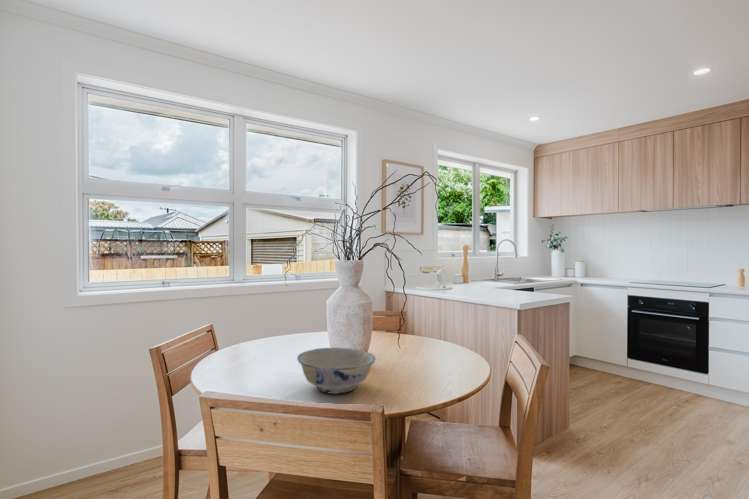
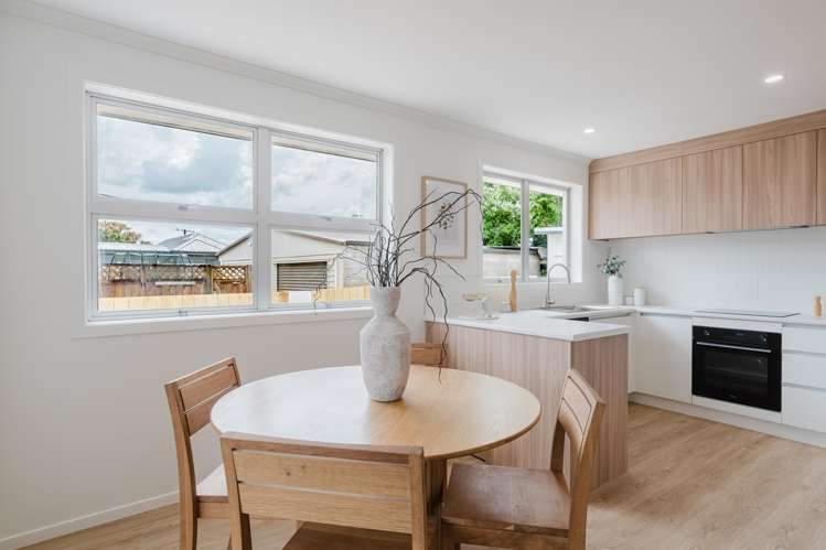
- ceramic bowl [296,347,377,395]
